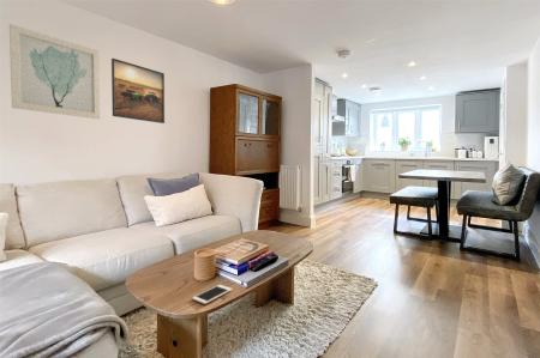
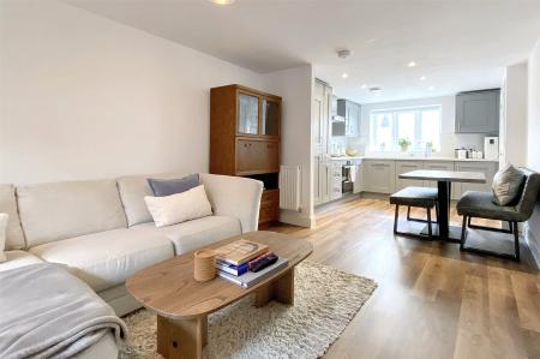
- wall art [8,23,101,120]
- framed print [110,57,166,125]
- cell phone [191,284,233,305]
